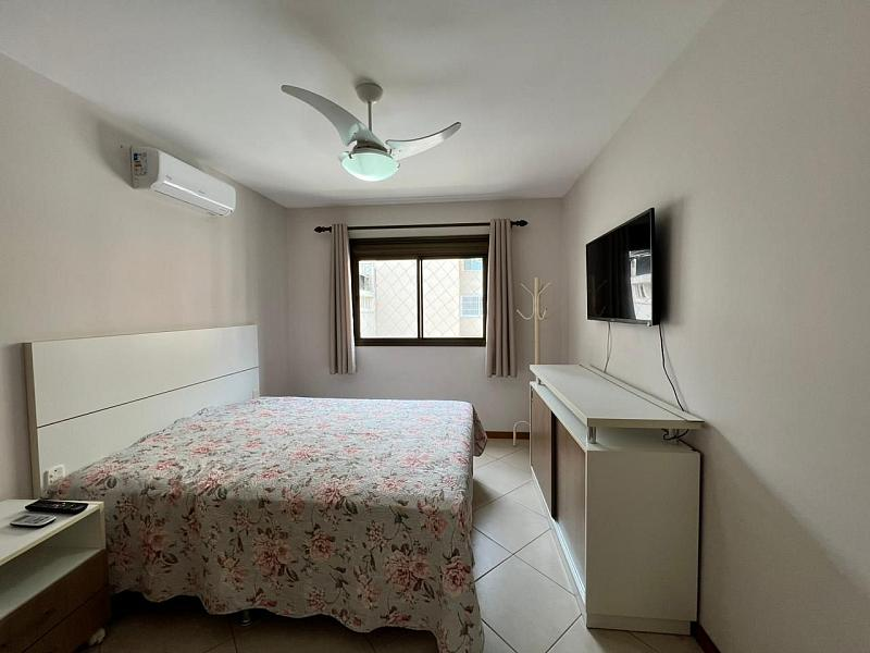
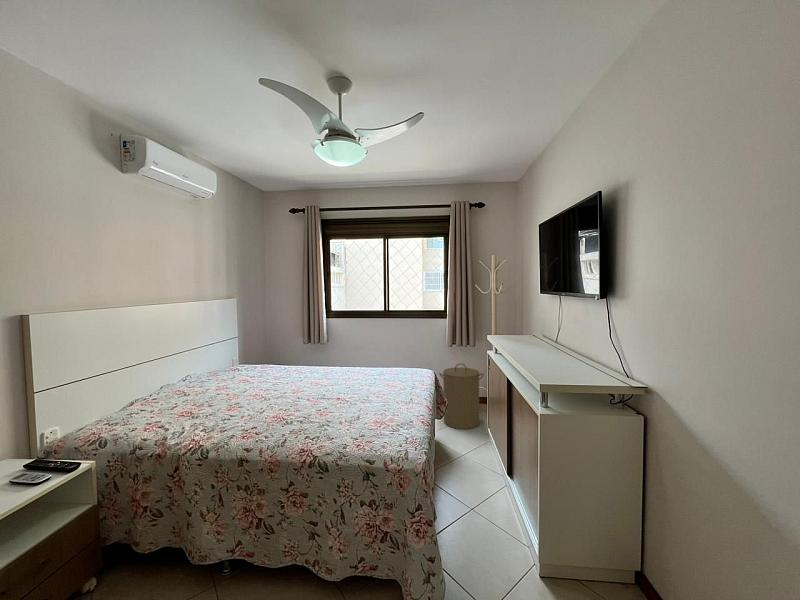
+ laundry hamper [438,362,484,430]
